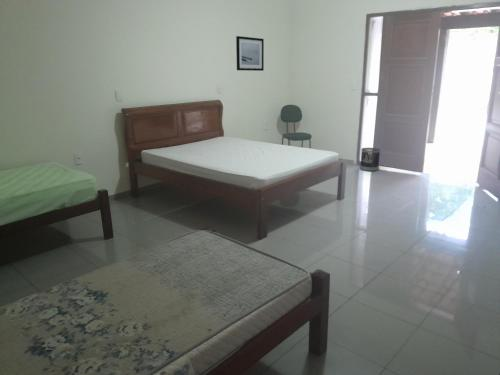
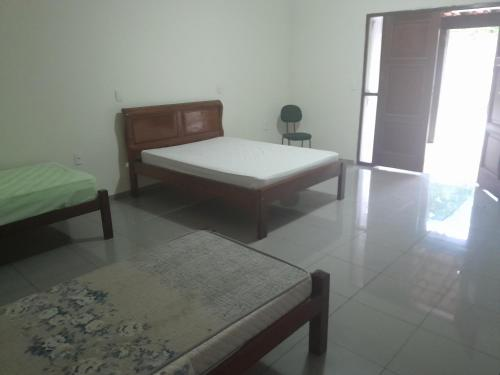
- wall art [235,35,265,72]
- wastebasket [359,147,381,172]
